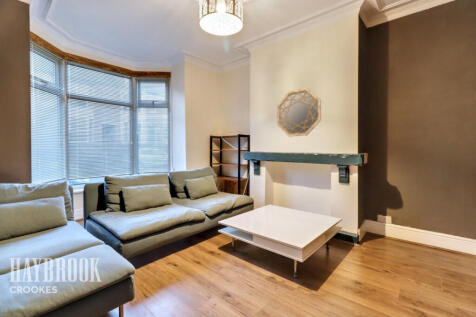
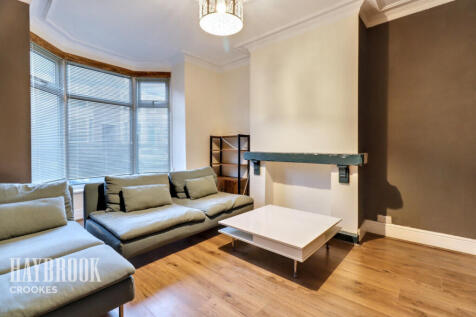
- home mirror [276,87,322,137]
